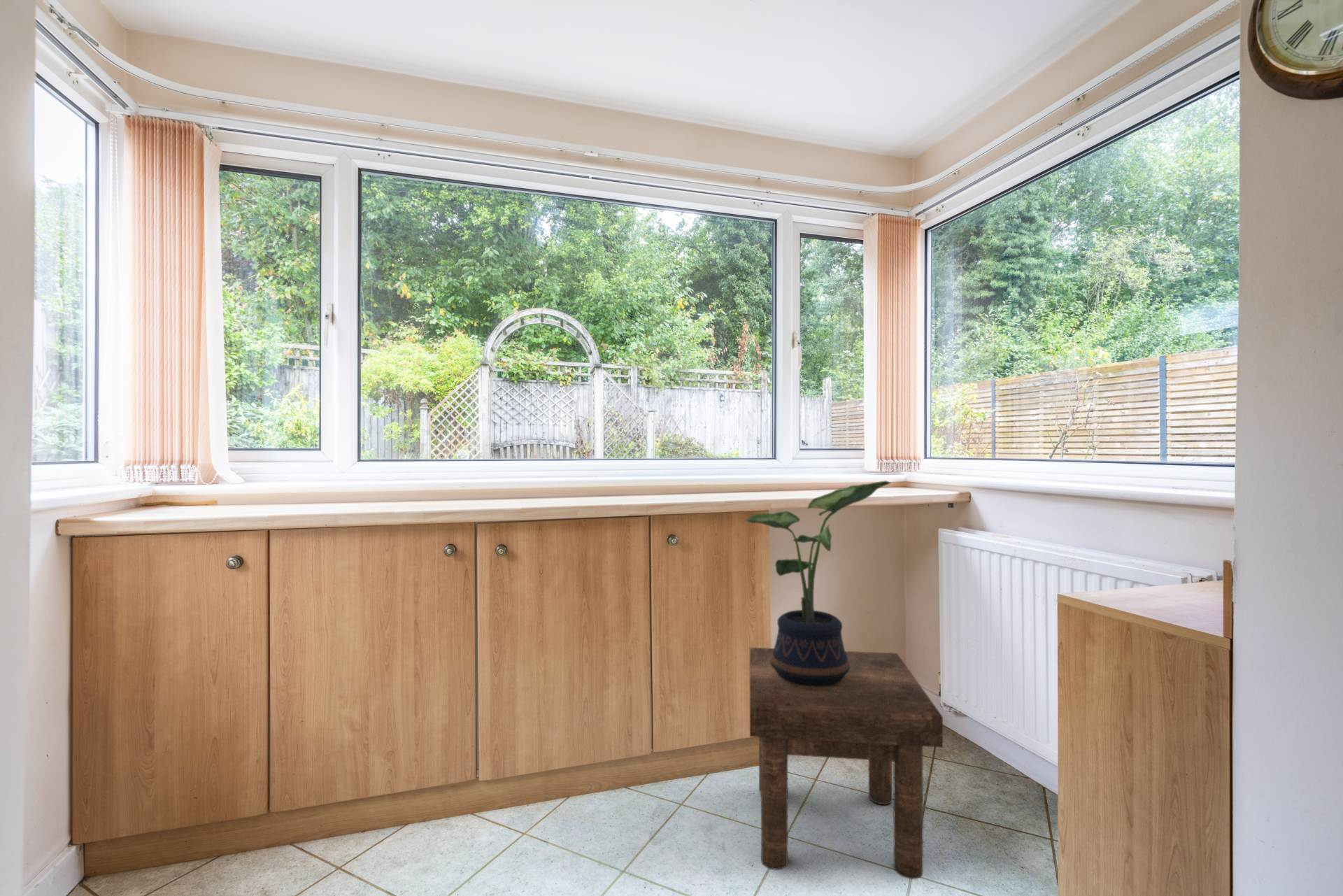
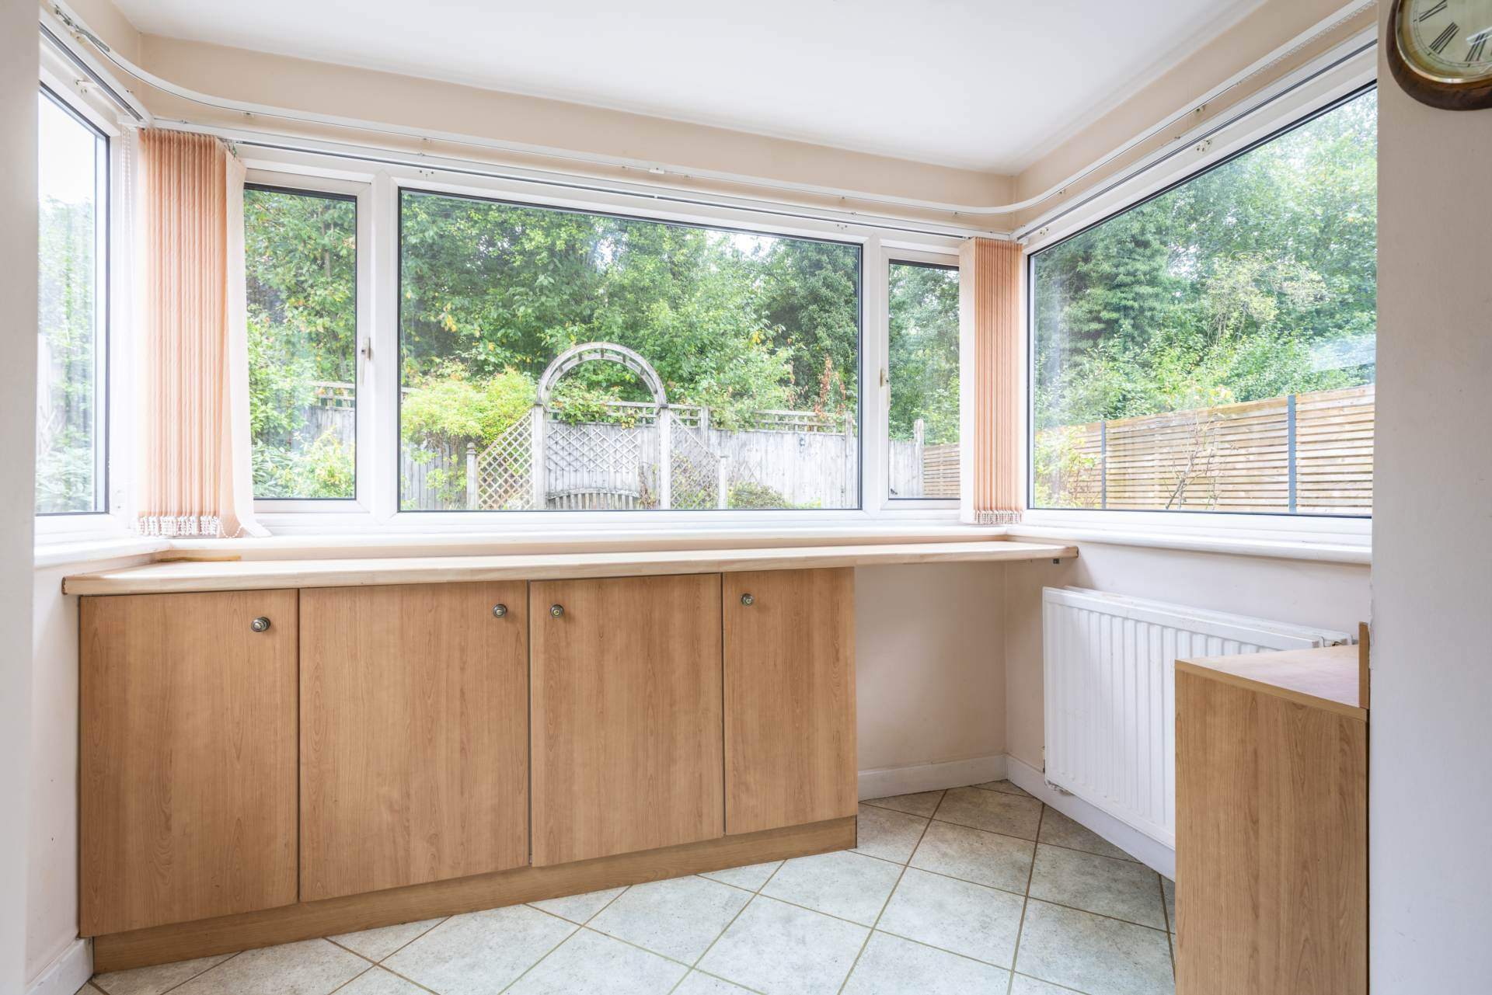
- potted plant [742,480,892,686]
- stool [749,647,944,880]
